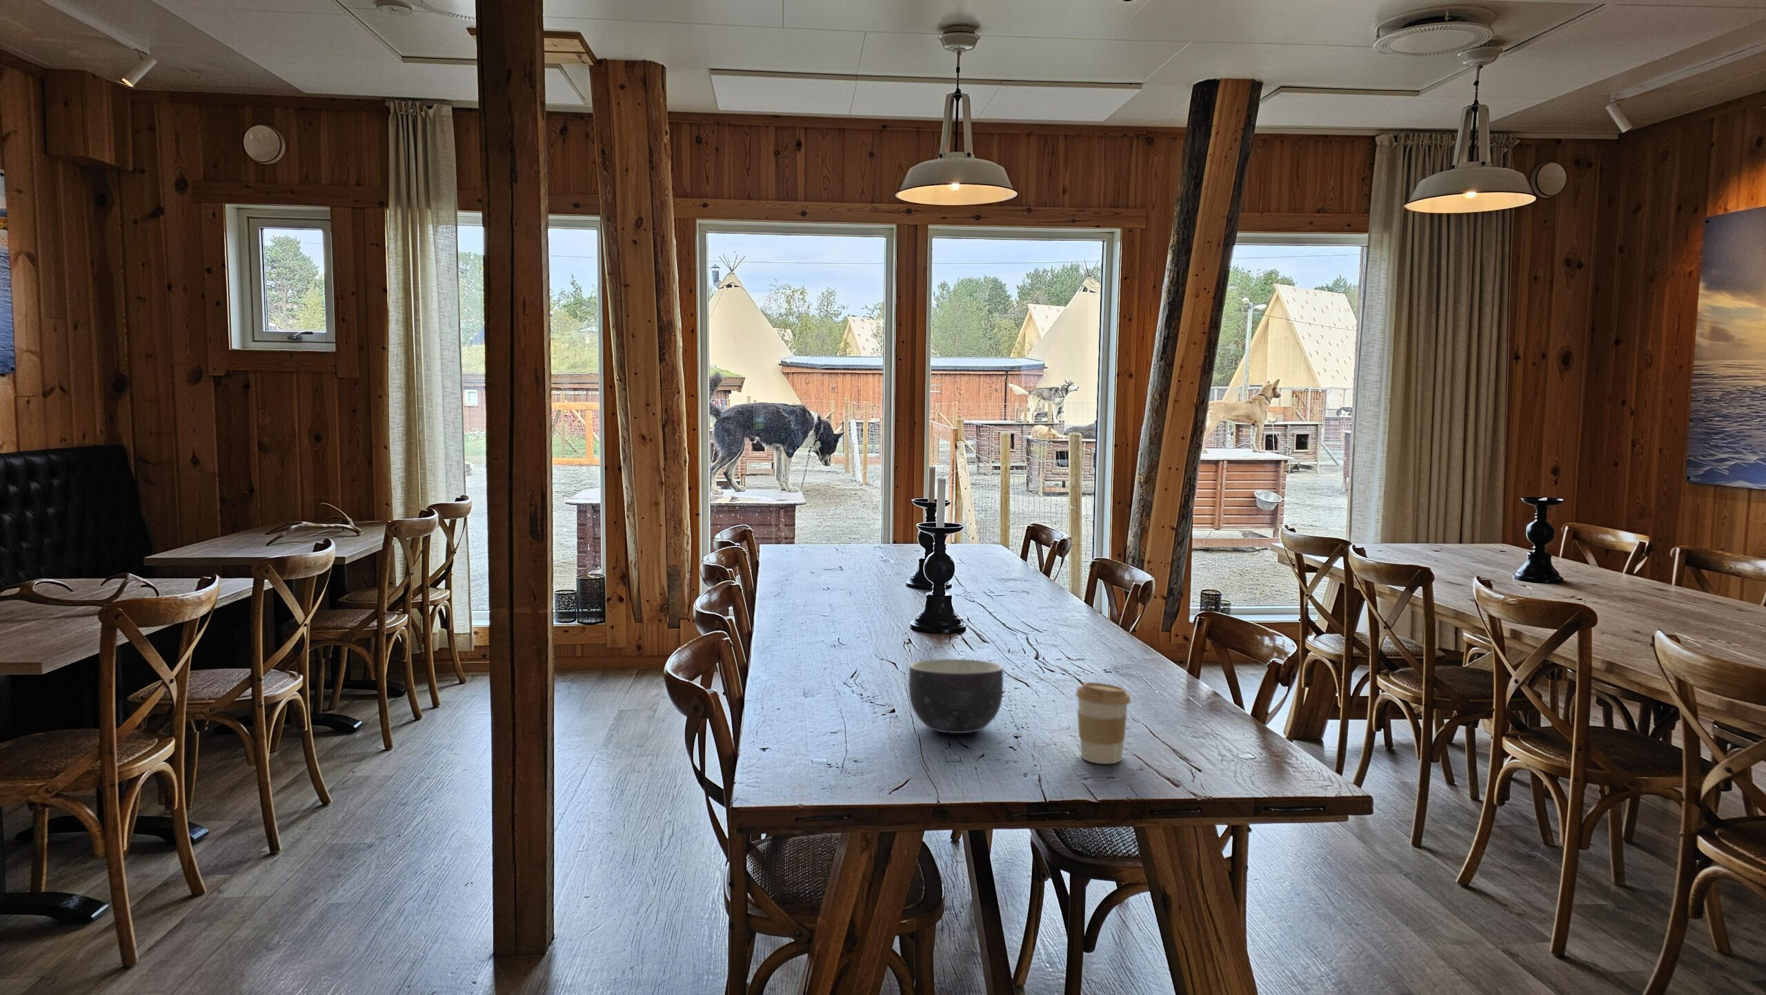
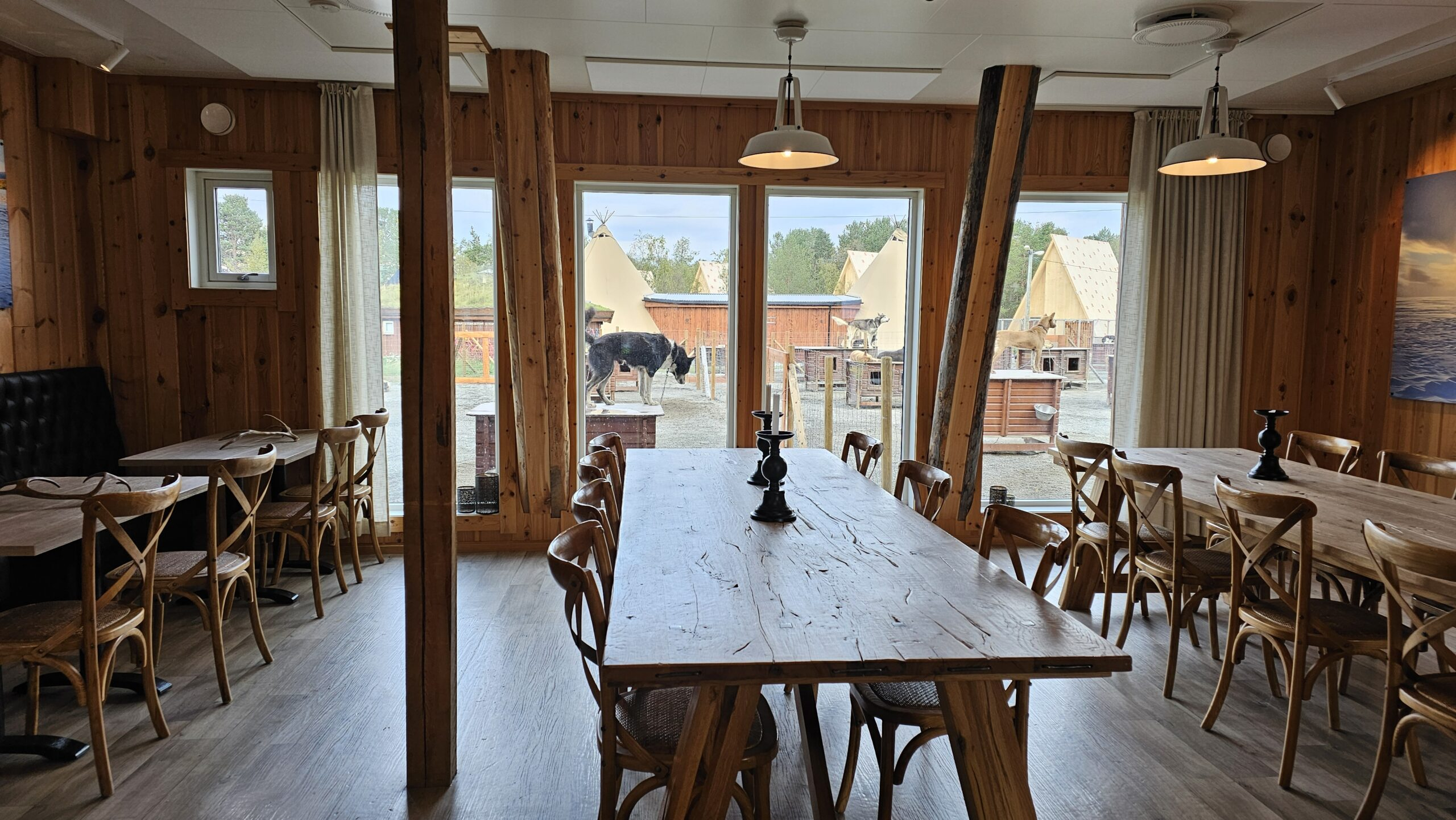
- bowl [907,659,1004,734]
- coffee cup [1075,682,1132,764]
